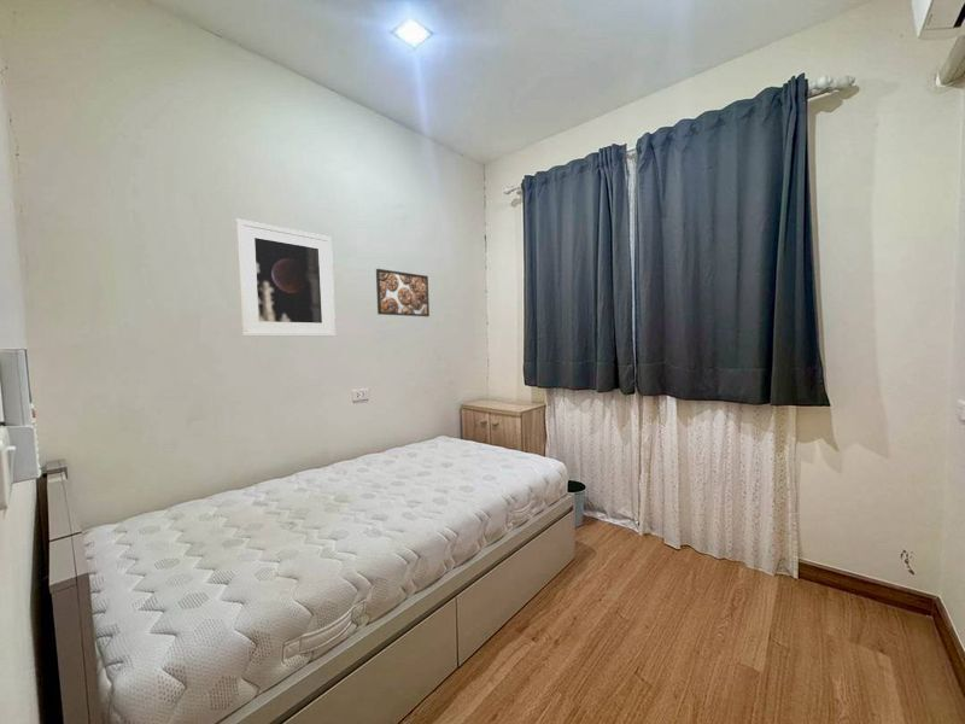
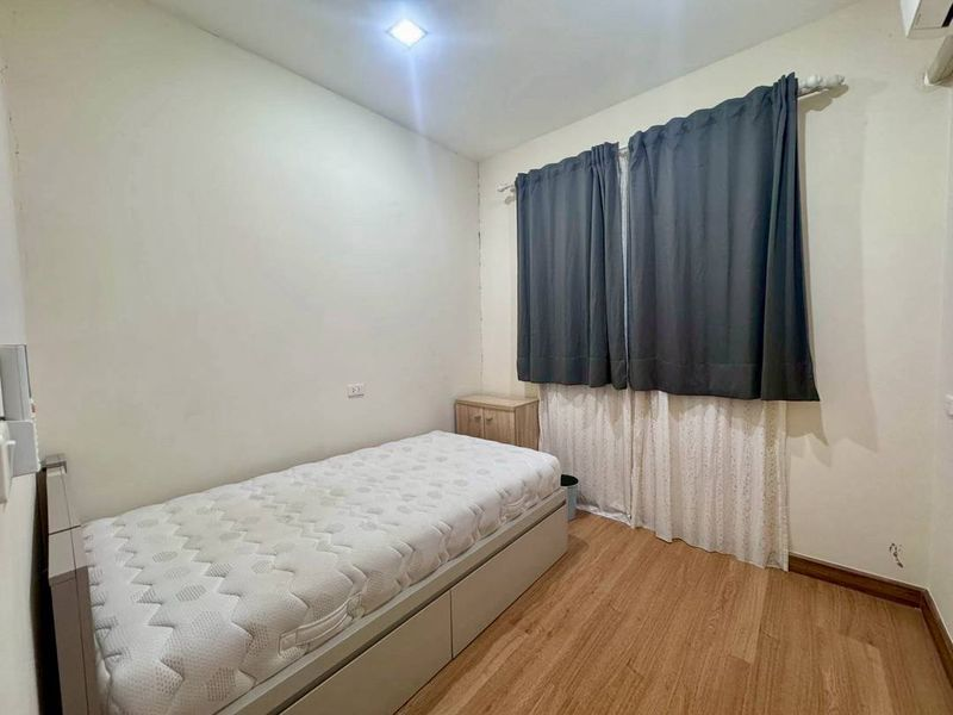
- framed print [234,218,337,338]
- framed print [375,268,431,317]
